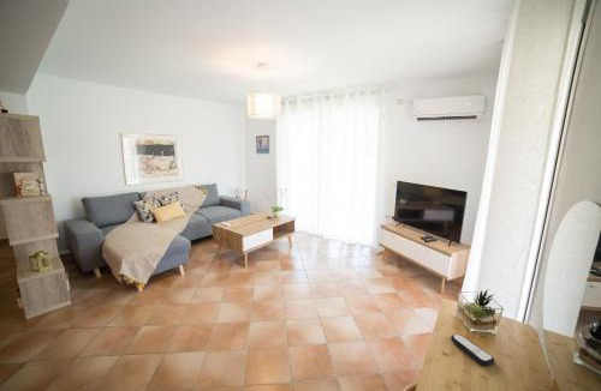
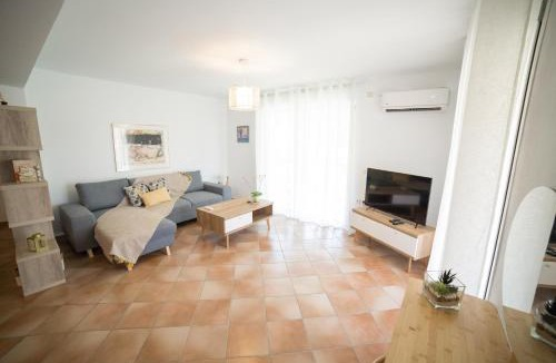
- remote control [450,333,495,366]
